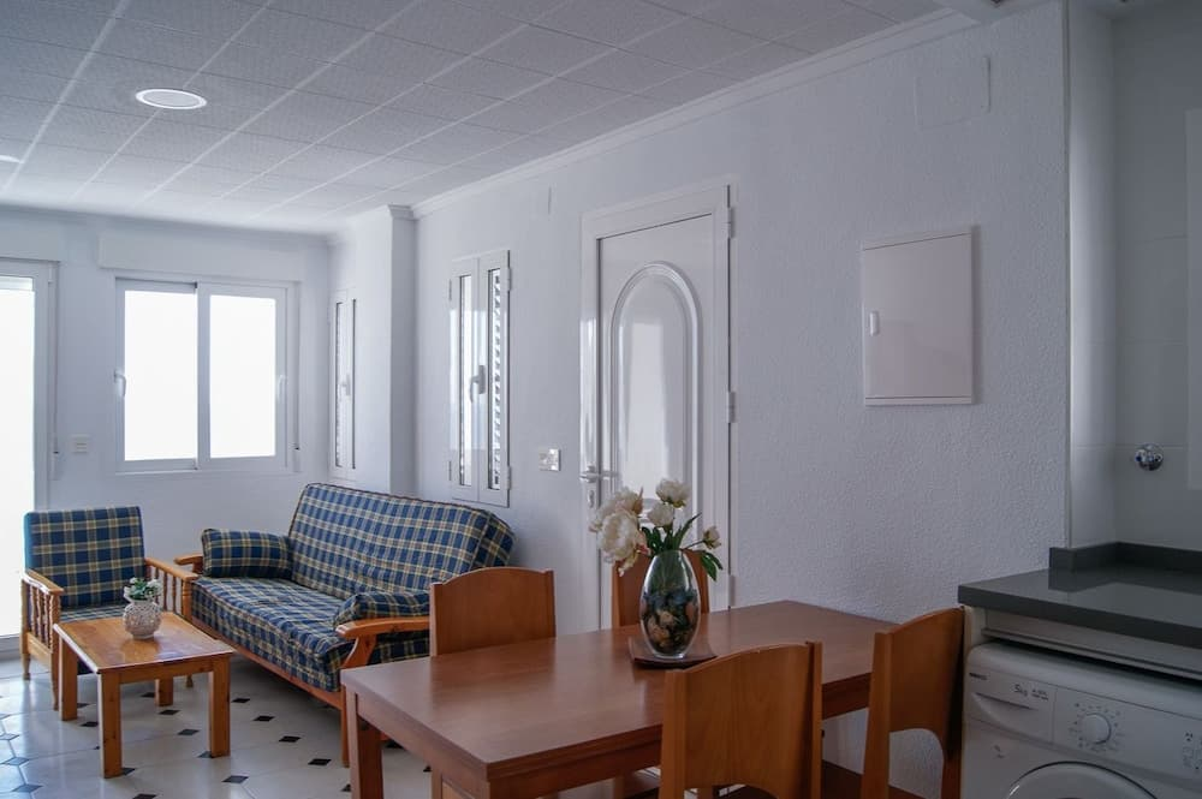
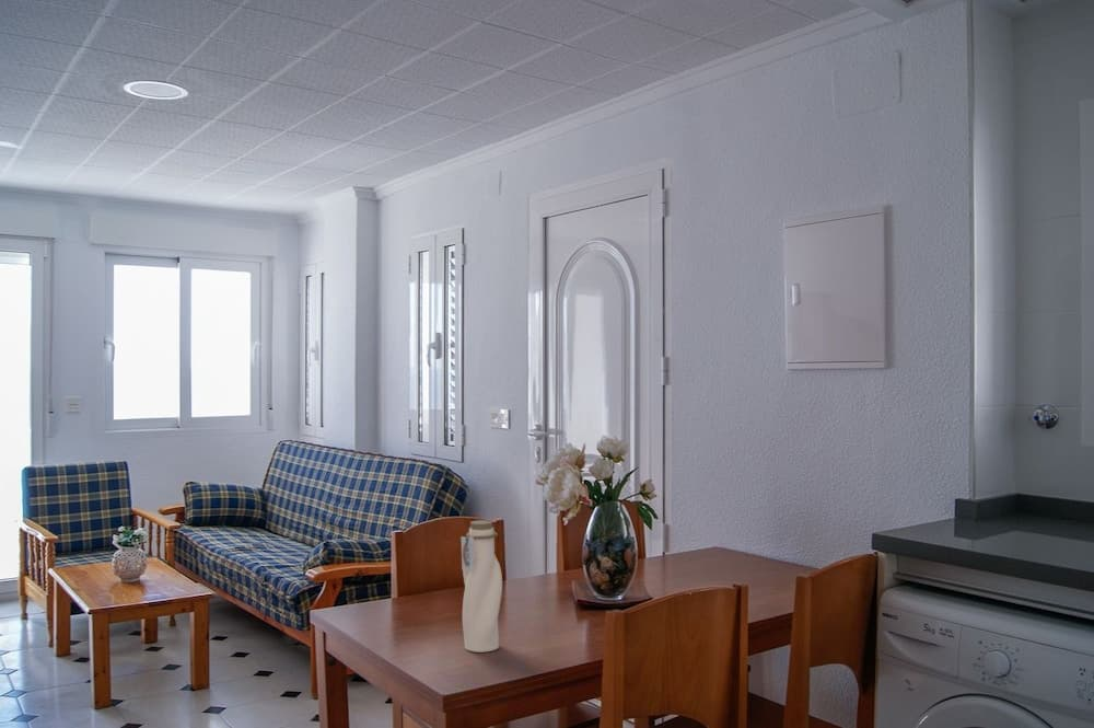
+ water bottle [459,519,503,654]
